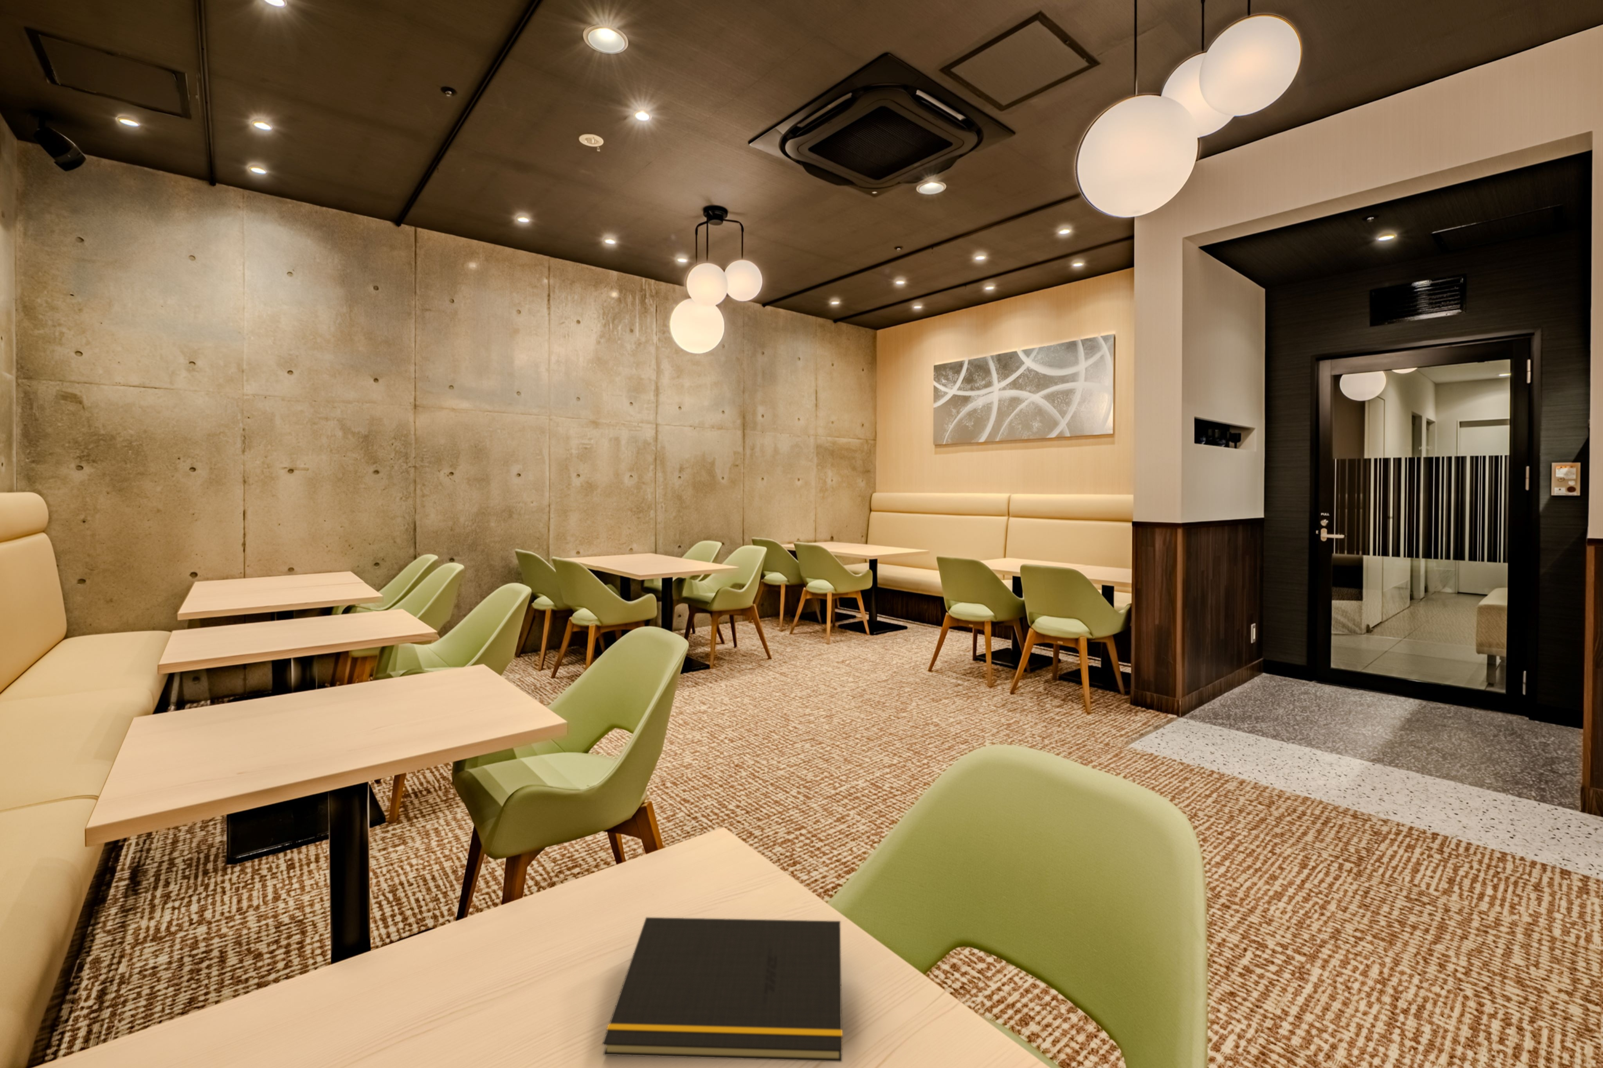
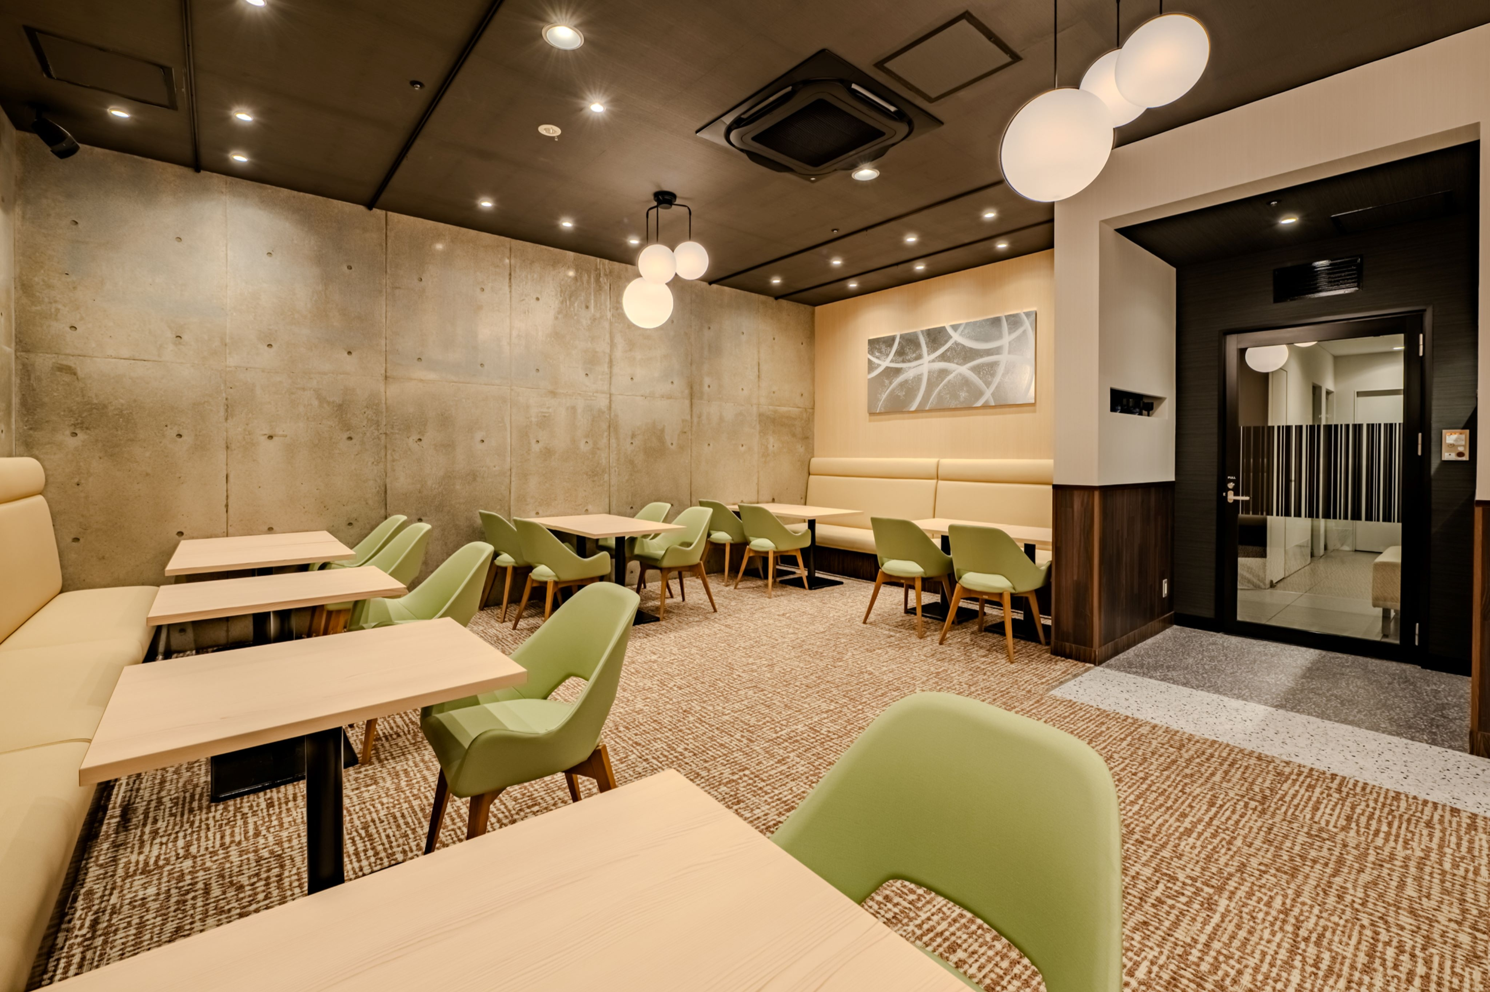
- notepad [602,917,843,1062]
